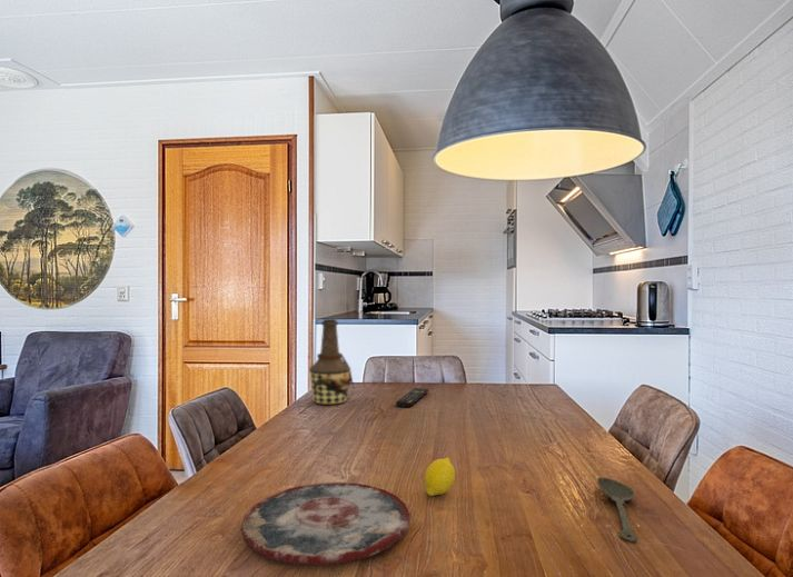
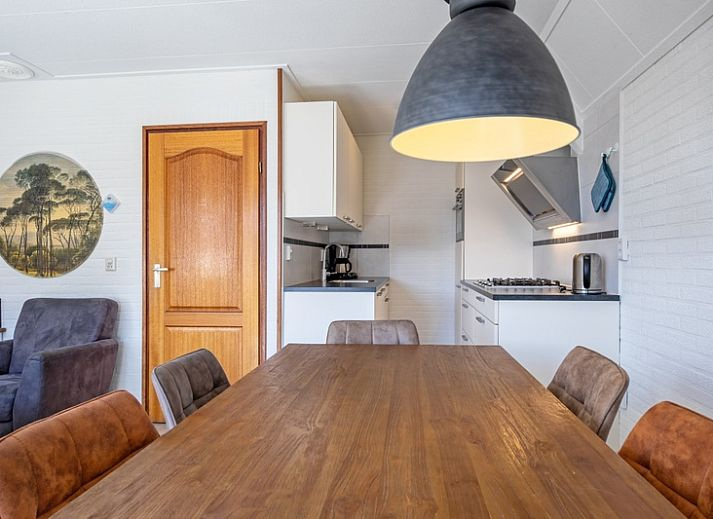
- remote control [395,387,429,408]
- spoon [596,477,638,543]
- fruit [424,456,456,497]
- bottle [308,318,356,406]
- plate [240,481,412,567]
